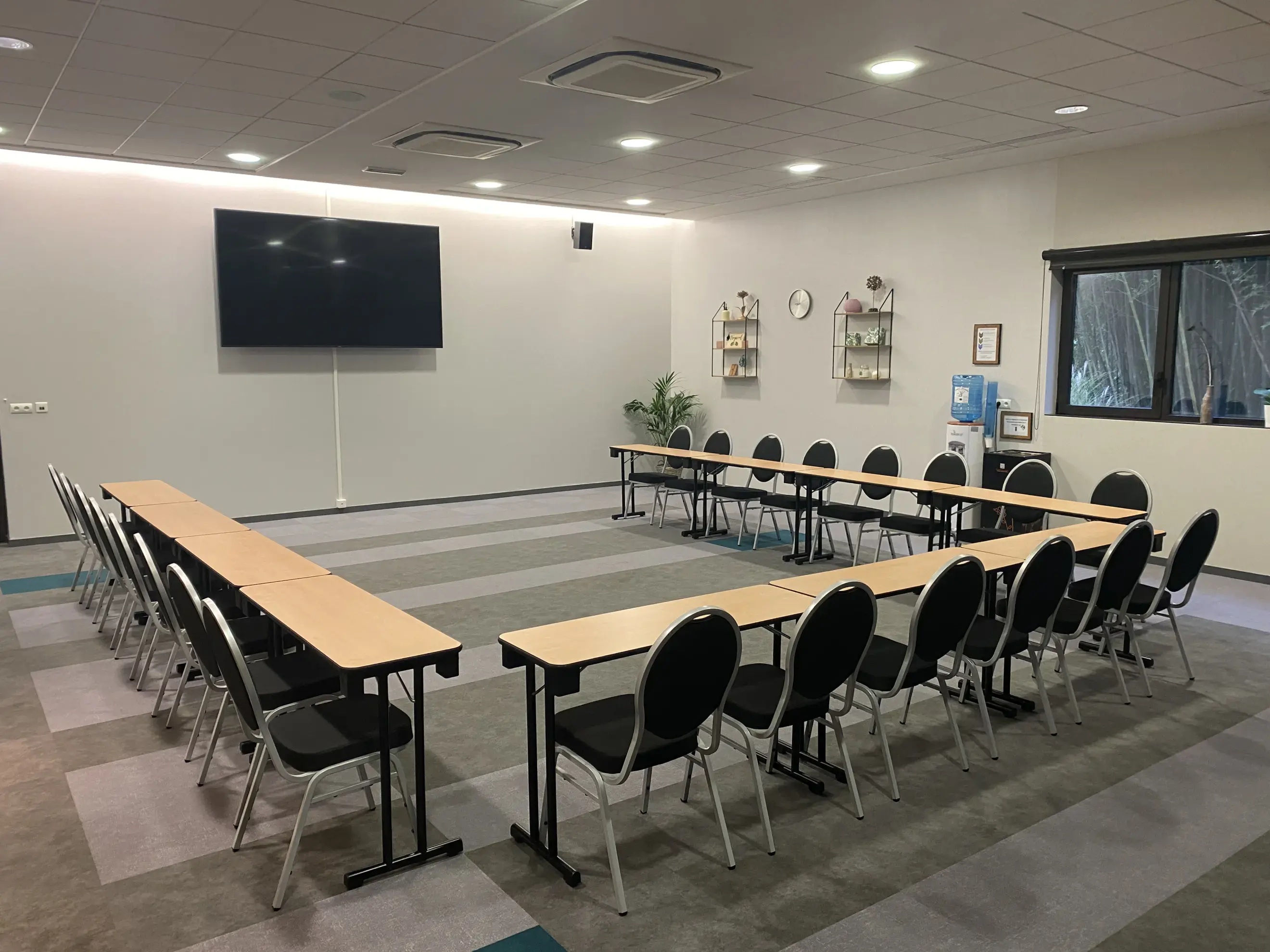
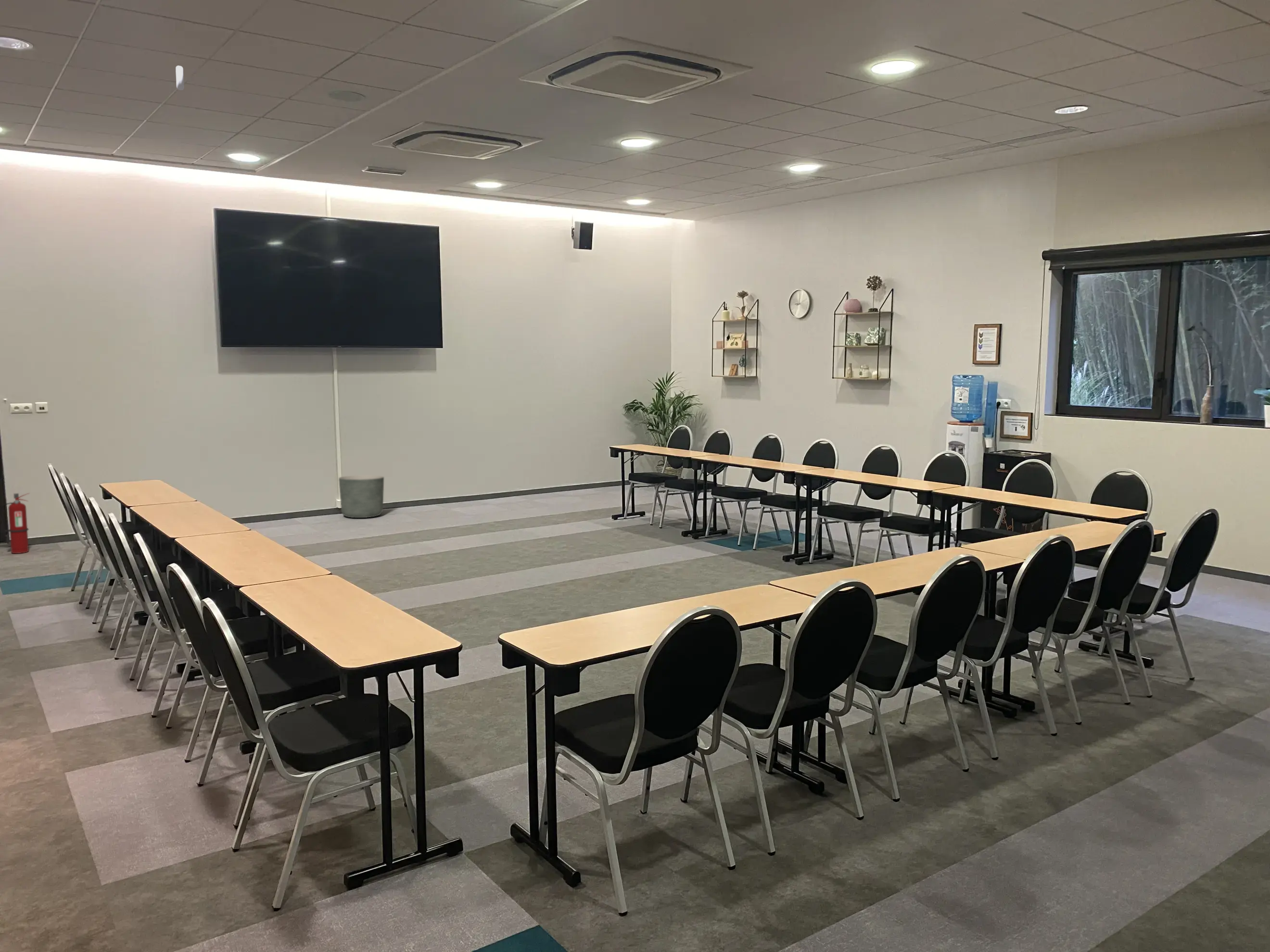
+ fire extinguisher [0,492,30,554]
+ planter [338,475,384,518]
+ wheel [175,65,185,91]
